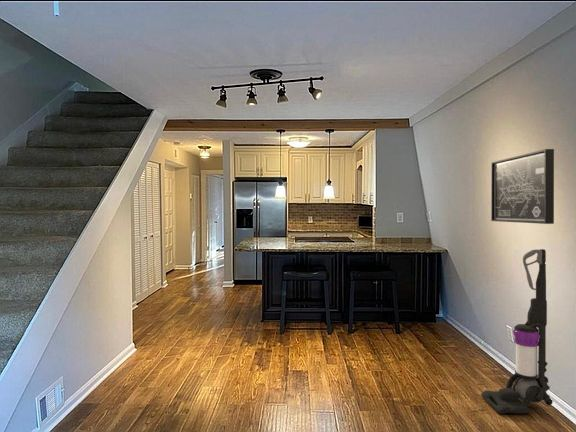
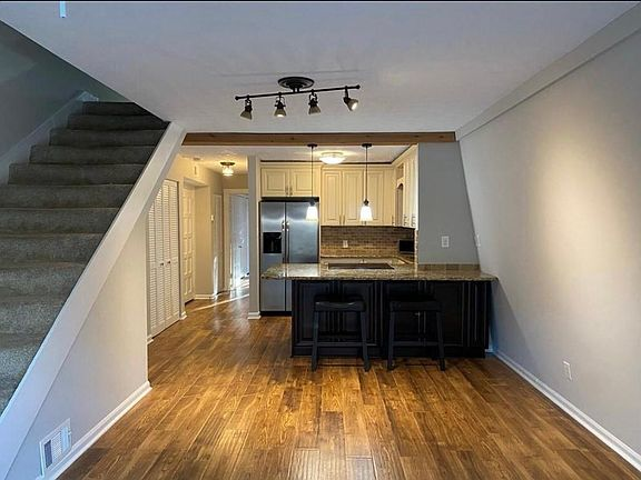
- wall art [490,148,555,225]
- vacuum cleaner [480,248,554,415]
